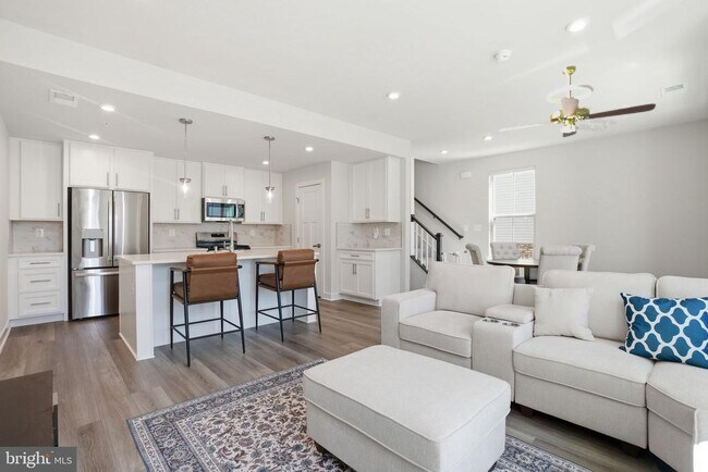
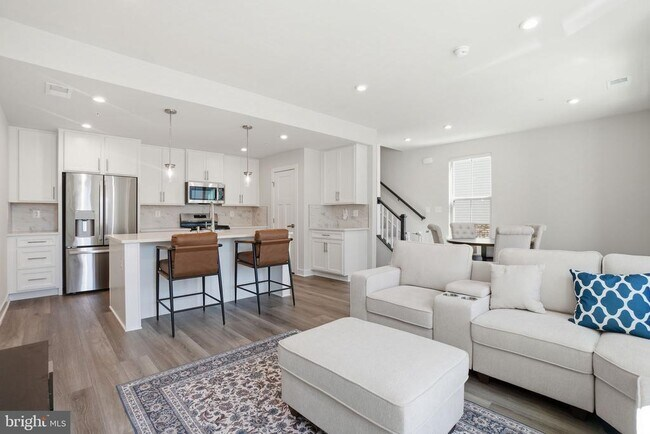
- ceiling fan [498,65,657,138]
